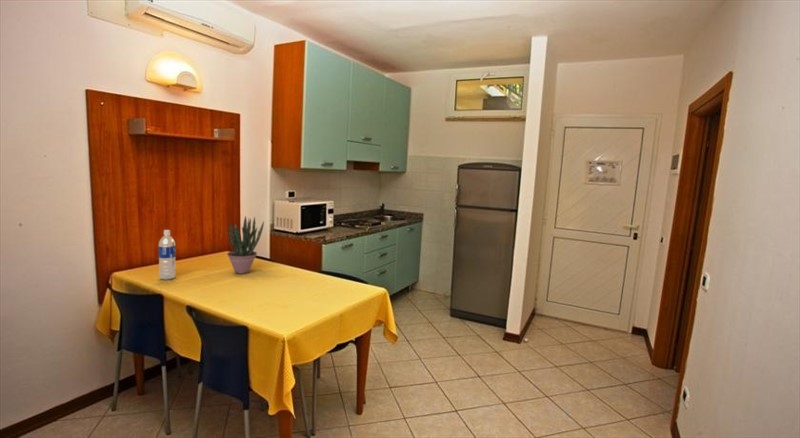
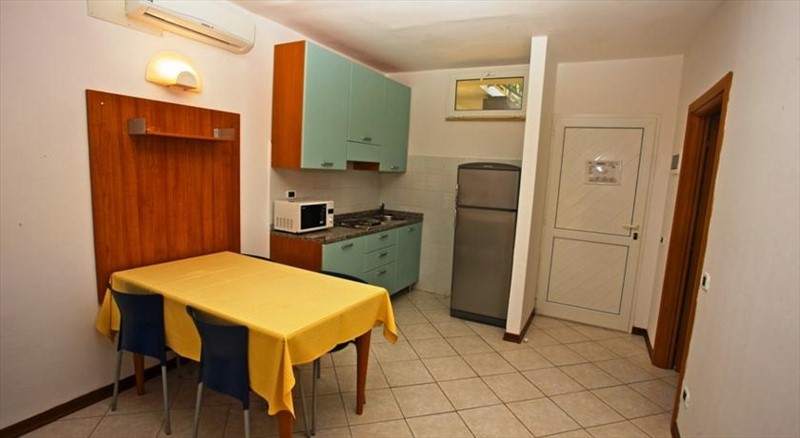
- potted plant [226,215,265,275]
- water bottle [158,229,177,281]
